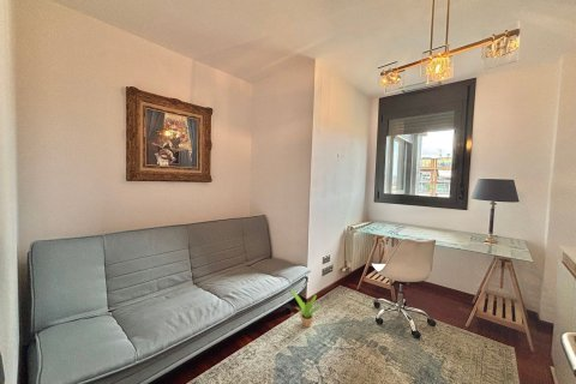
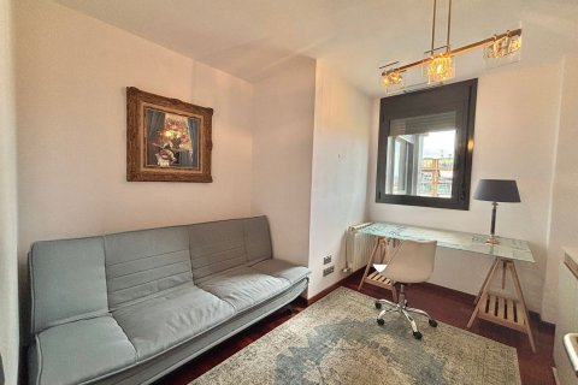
- potted plant [288,288,322,329]
